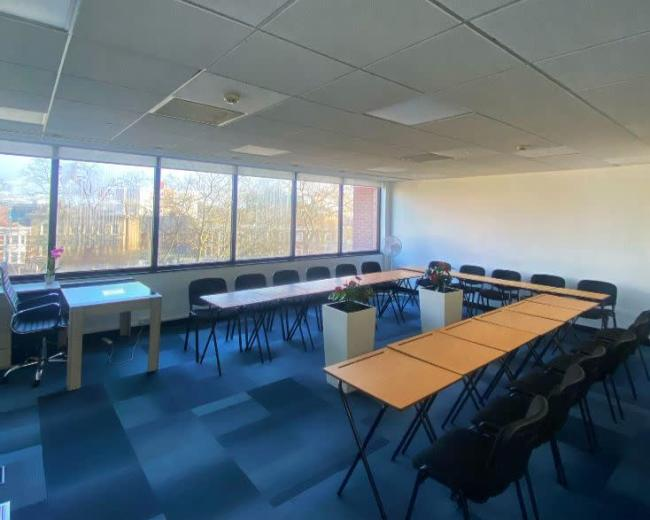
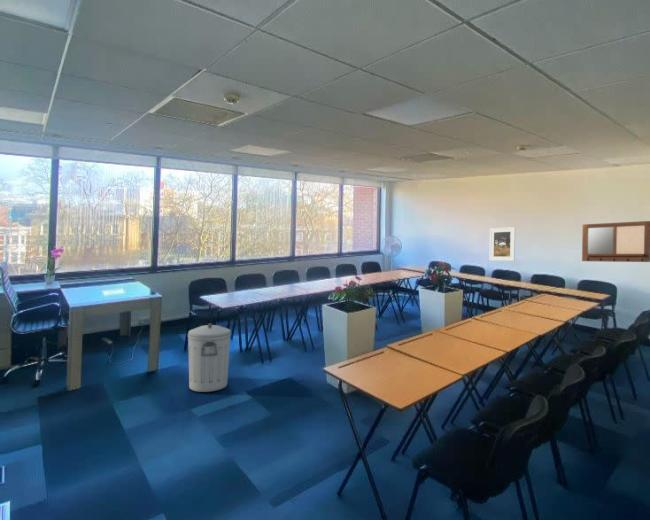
+ writing board [581,220,650,263]
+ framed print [488,226,516,262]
+ trash can [187,322,232,393]
